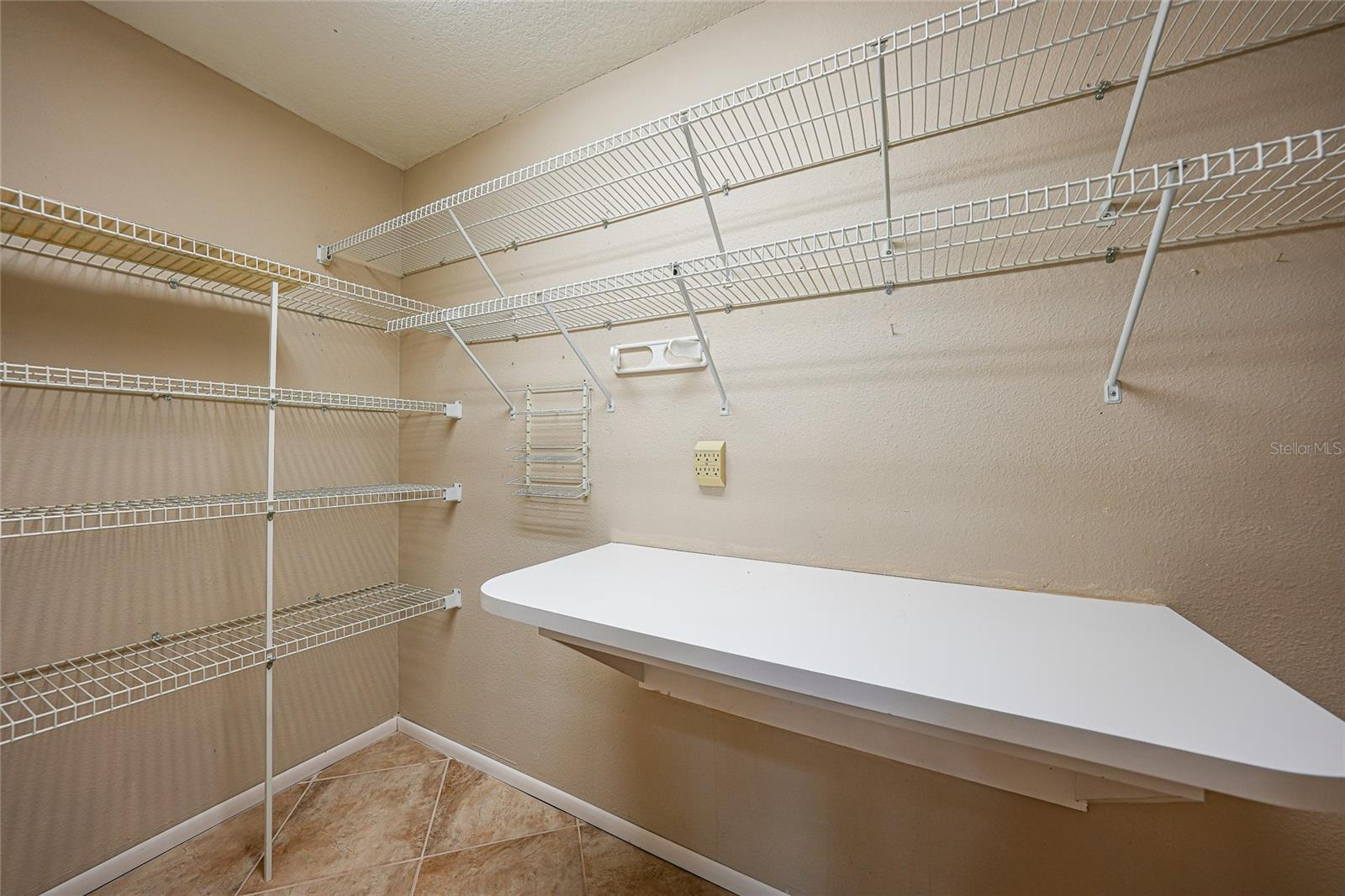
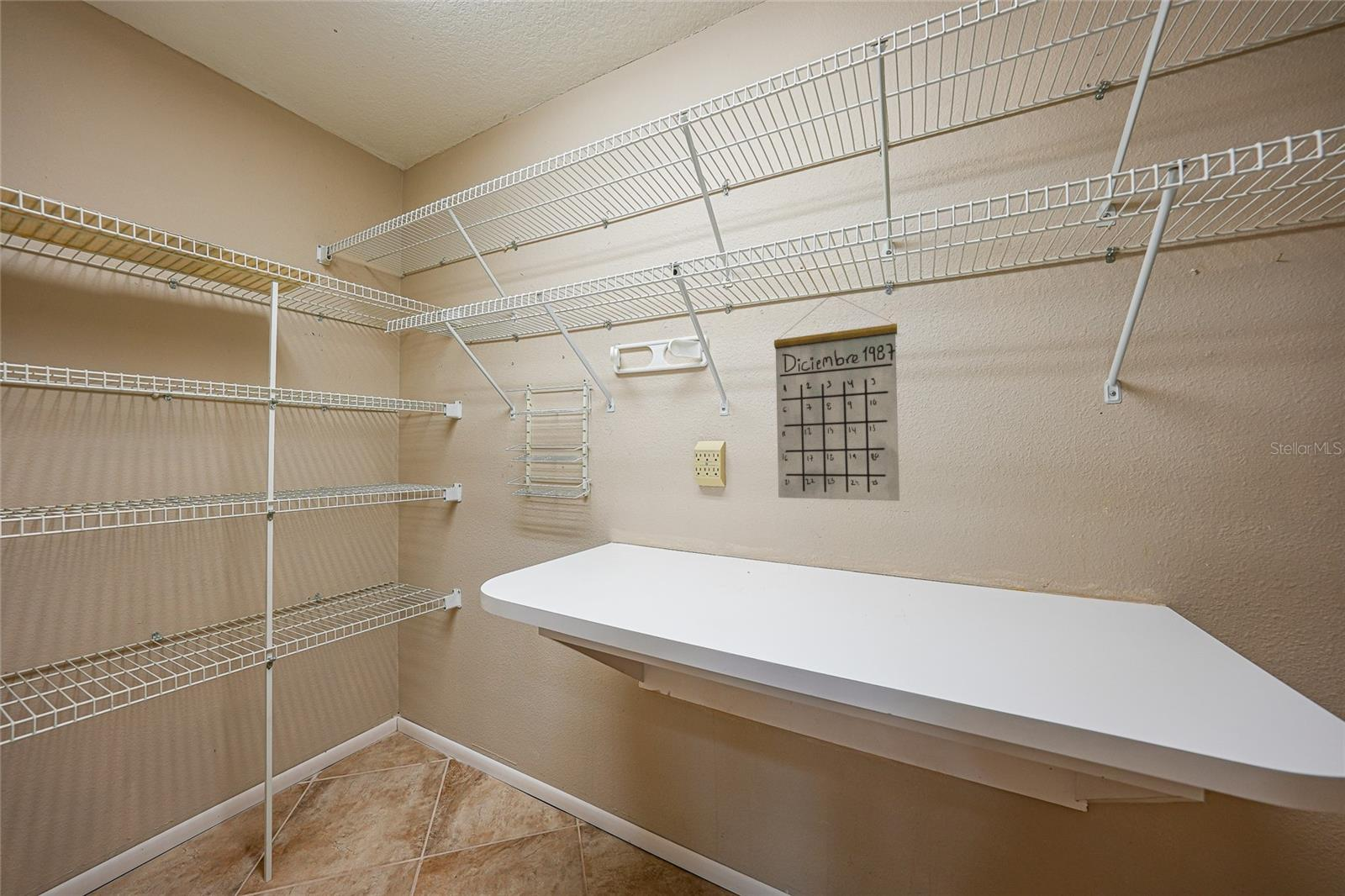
+ calendar [773,293,900,502]
